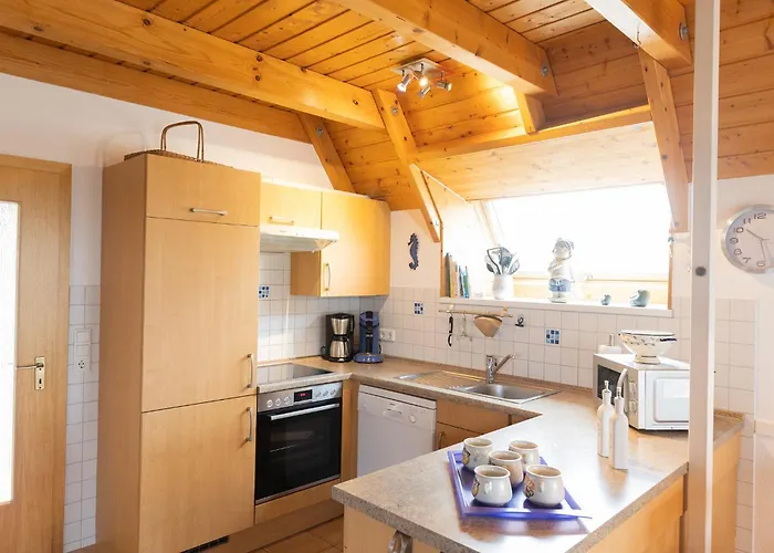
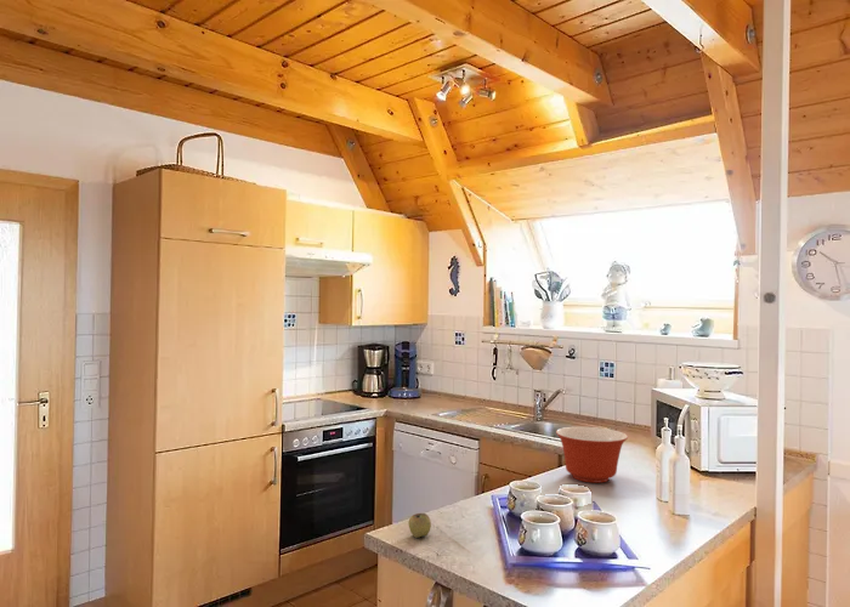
+ apple [407,512,432,539]
+ mixing bowl [555,426,629,484]
